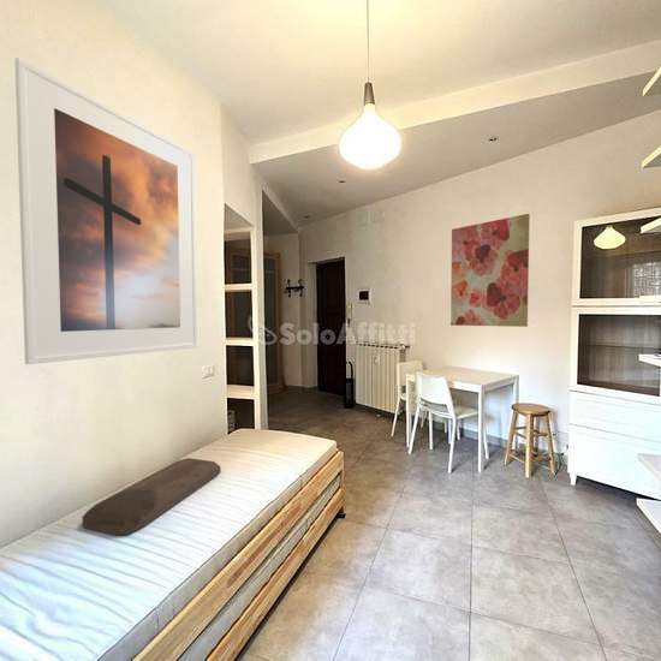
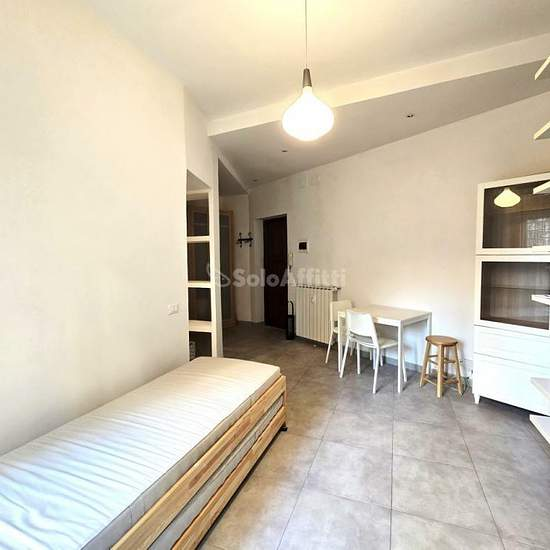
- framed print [13,56,198,365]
- wall art [449,213,531,328]
- cushion [81,457,222,537]
